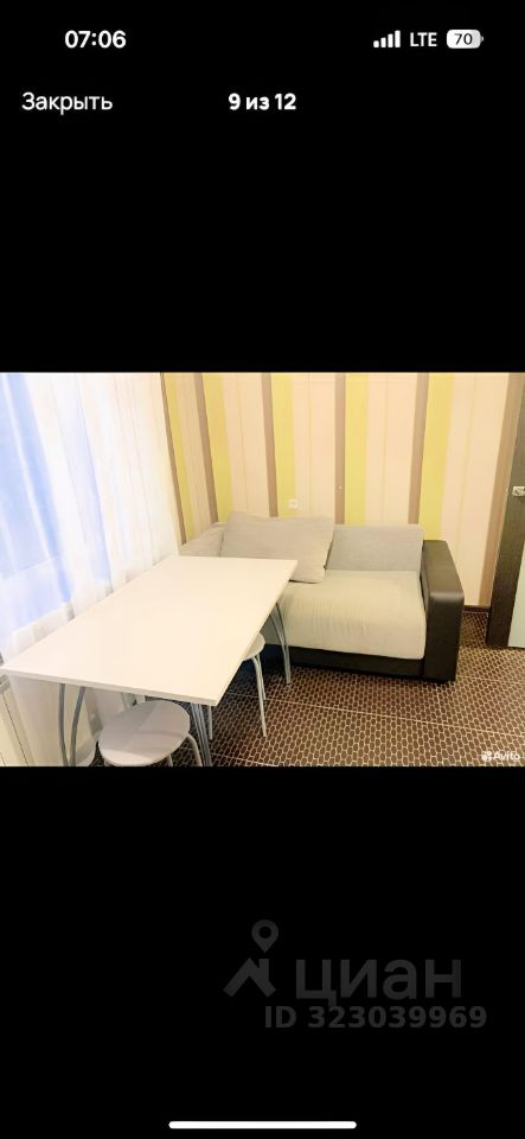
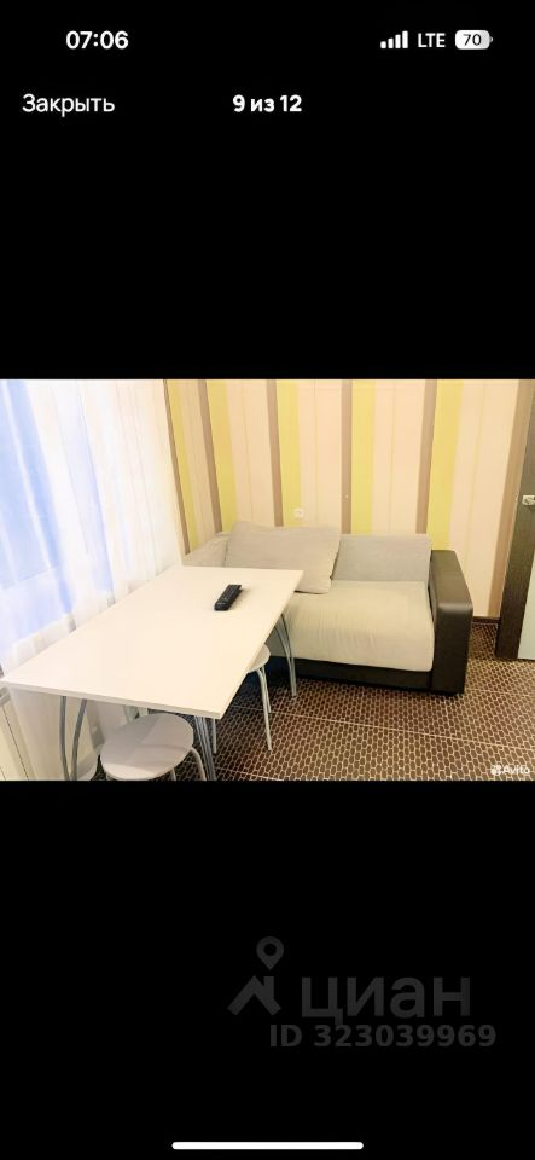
+ remote control [213,584,243,613]
